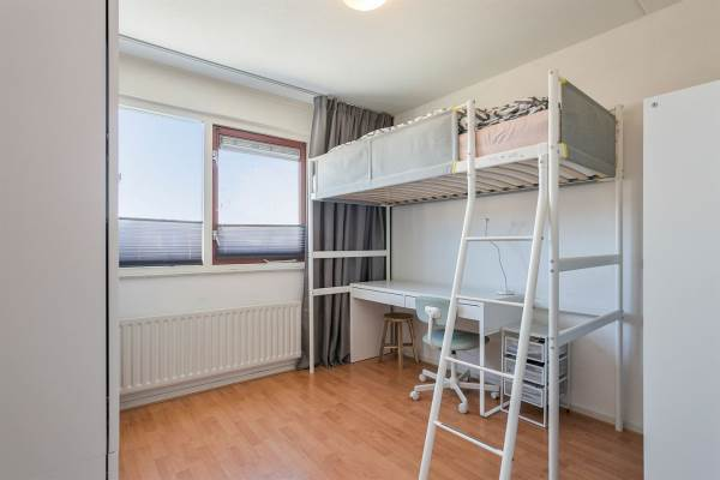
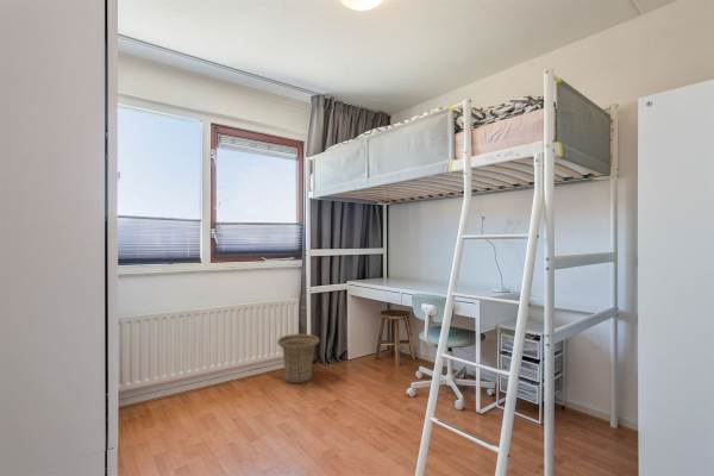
+ basket [276,333,320,384]
